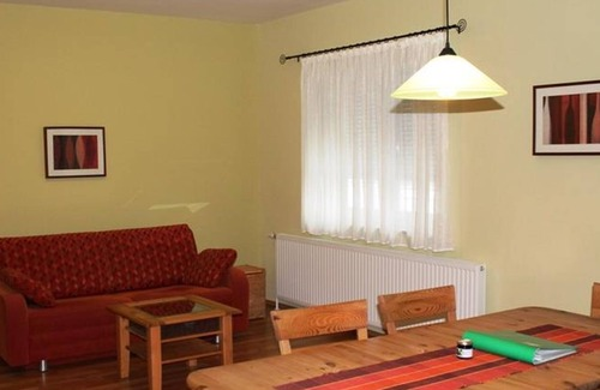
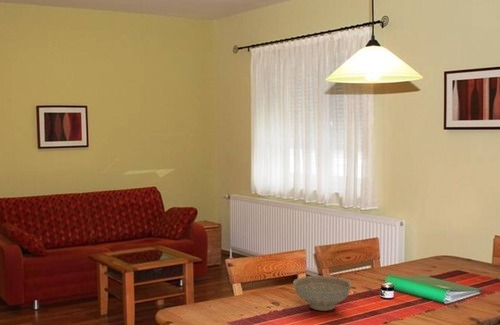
+ decorative bowl [292,275,352,312]
